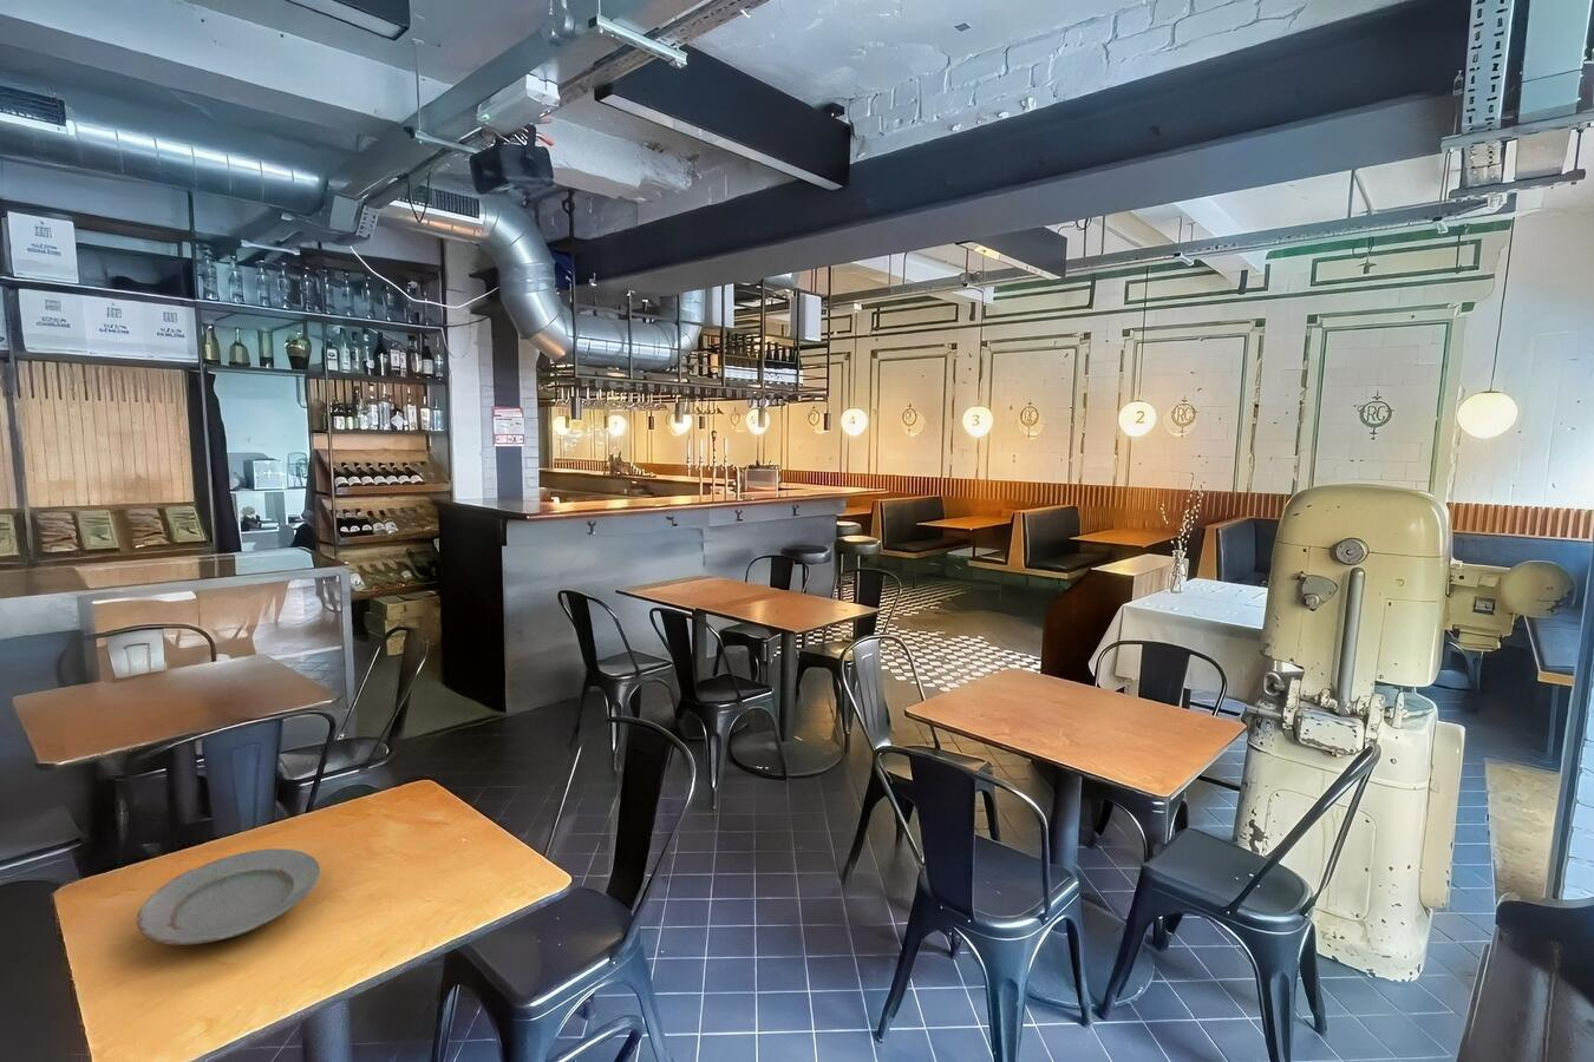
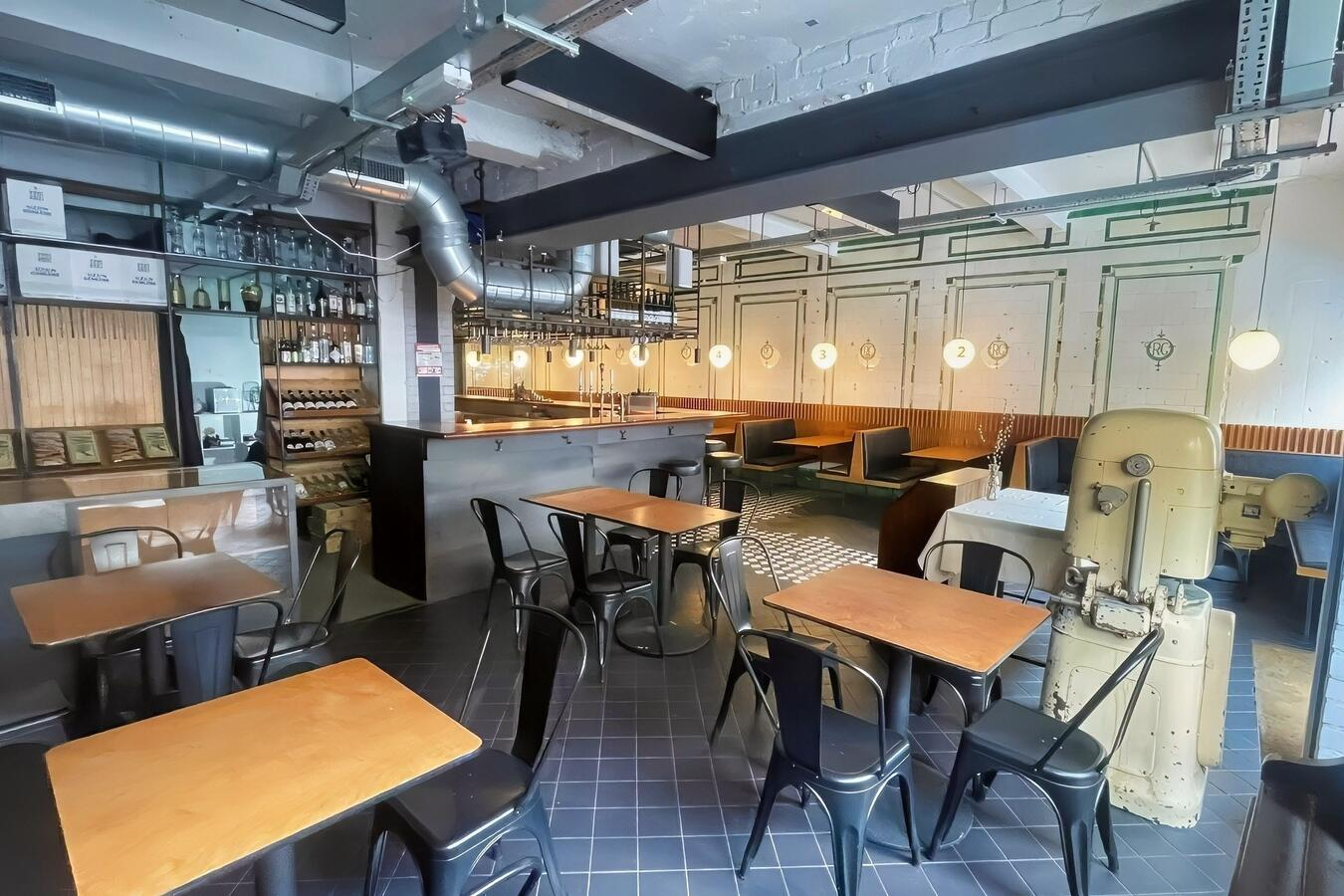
- plate [135,847,321,946]
